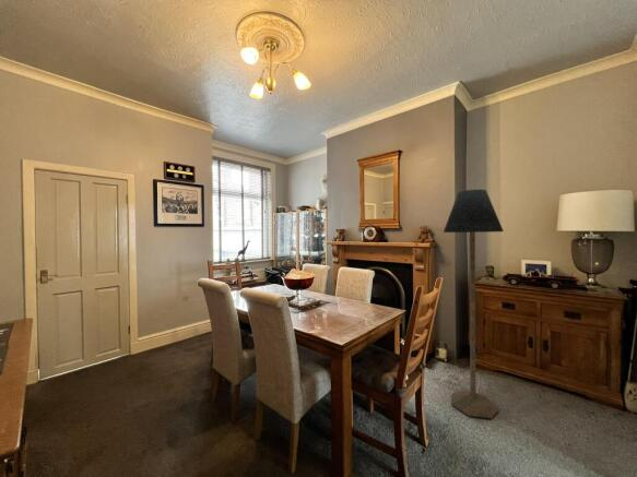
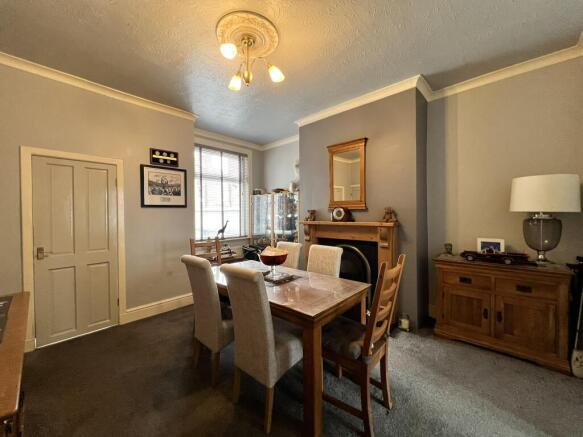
- floor lamp [443,189,505,419]
